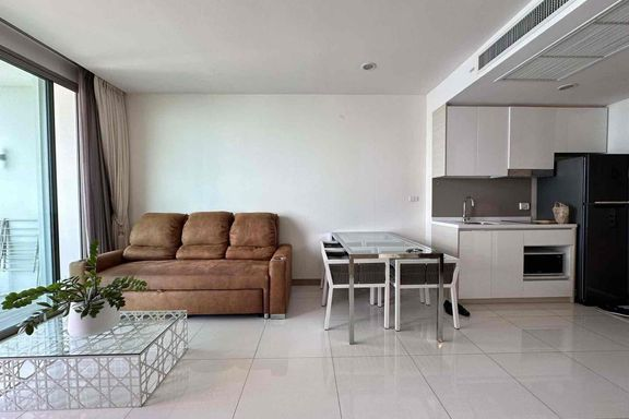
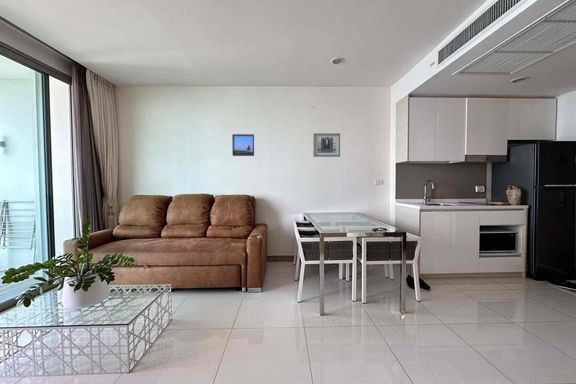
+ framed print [231,133,255,157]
+ wall art [312,132,341,158]
